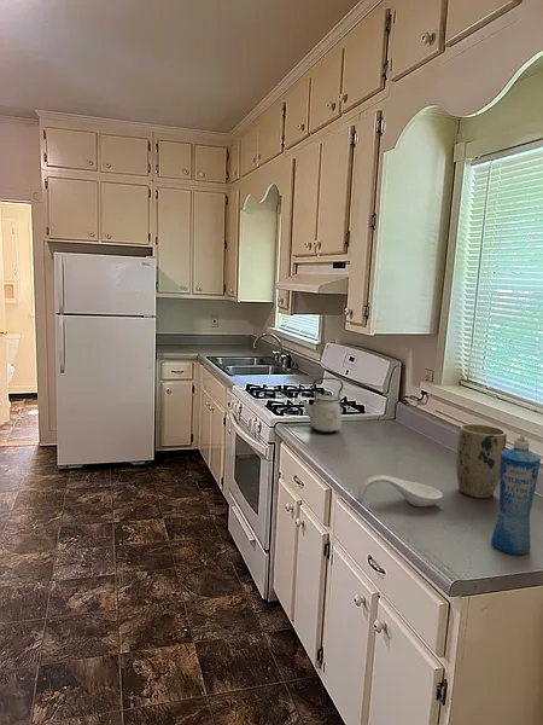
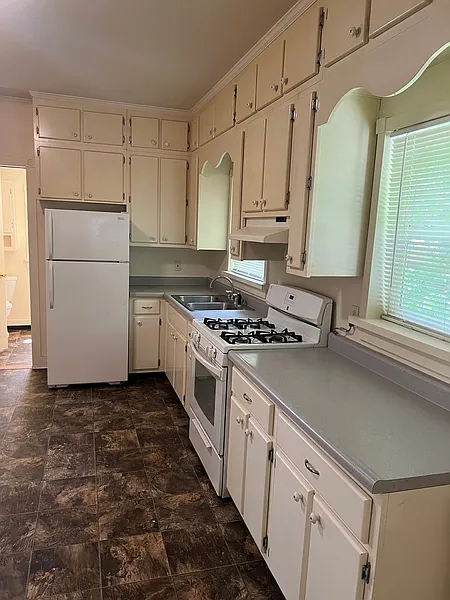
- squeeze bottle [490,434,542,556]
- kettle [299,377,344,434]
- spoon rest [357,474,444,507]
- plant pot [455,423,508,499]
